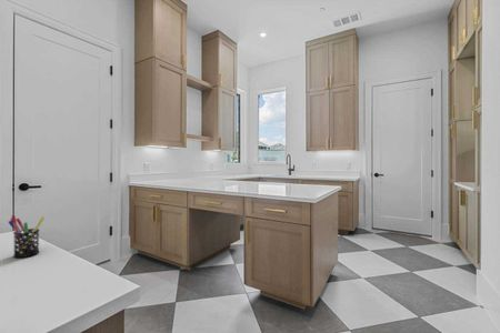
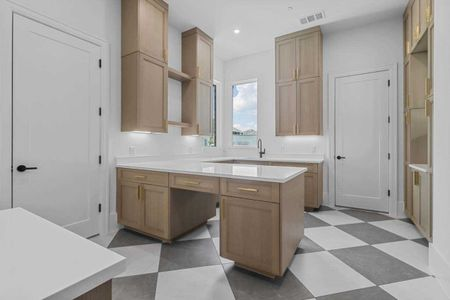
- pen holder [8,214,46,259]
